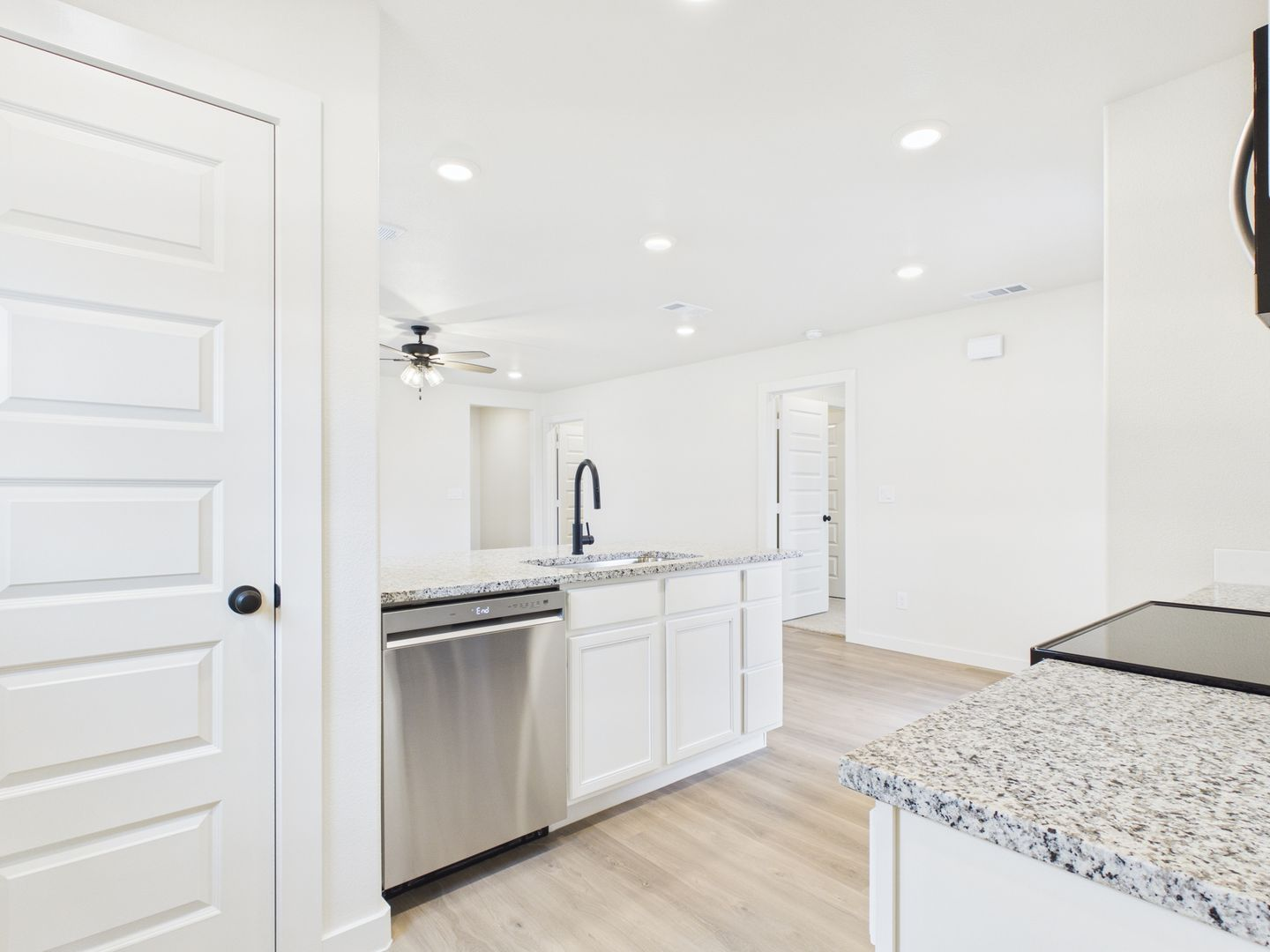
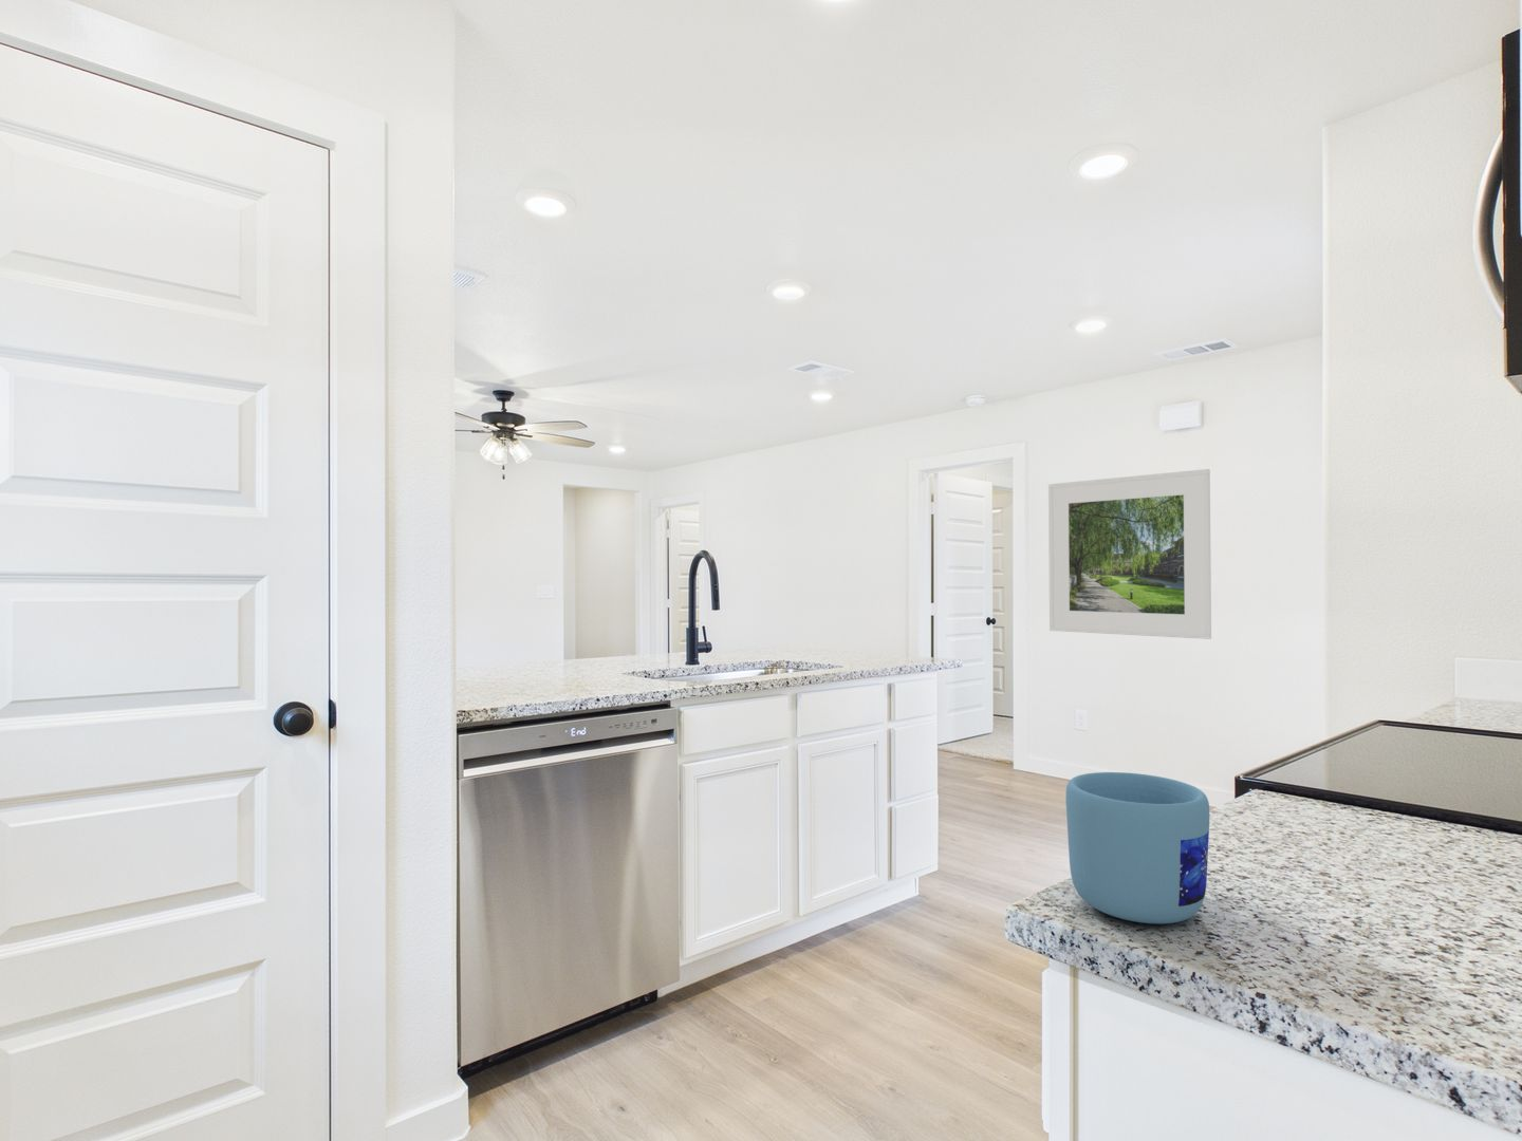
+ mug [1064,771,1210,924]
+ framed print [1047,467,1213,640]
